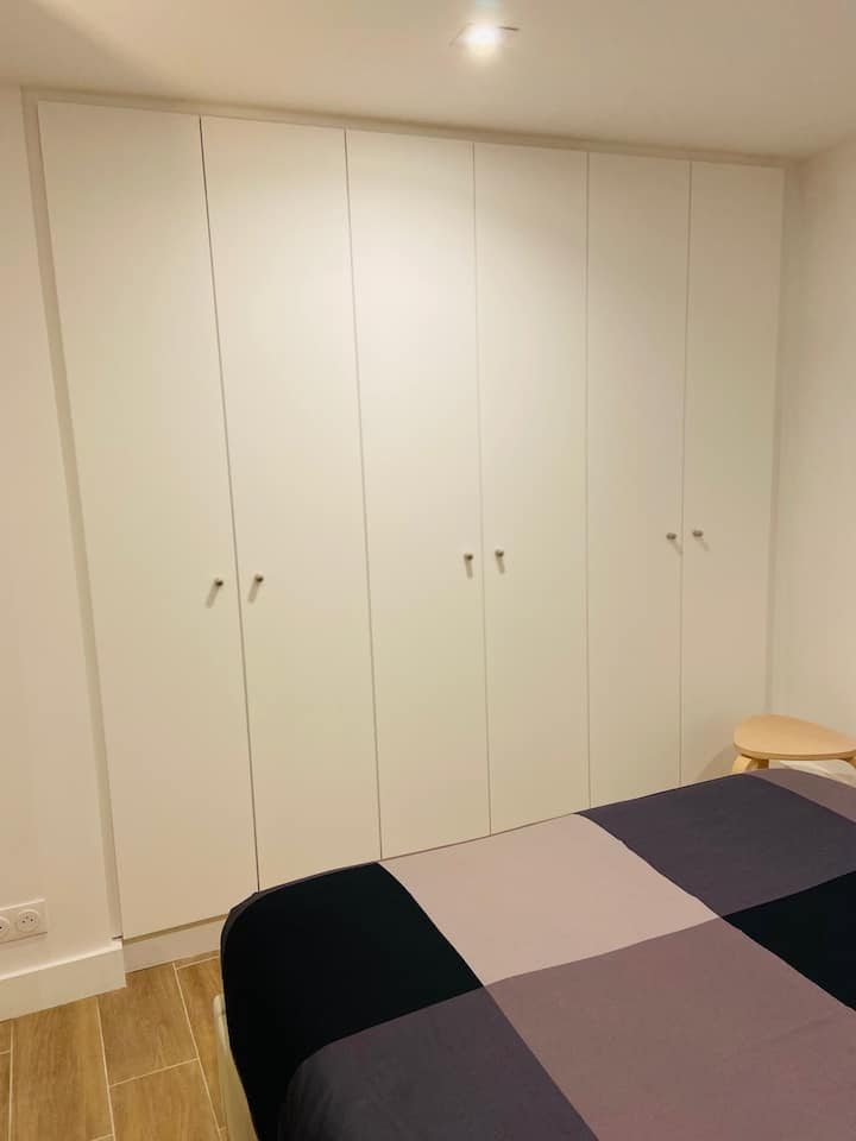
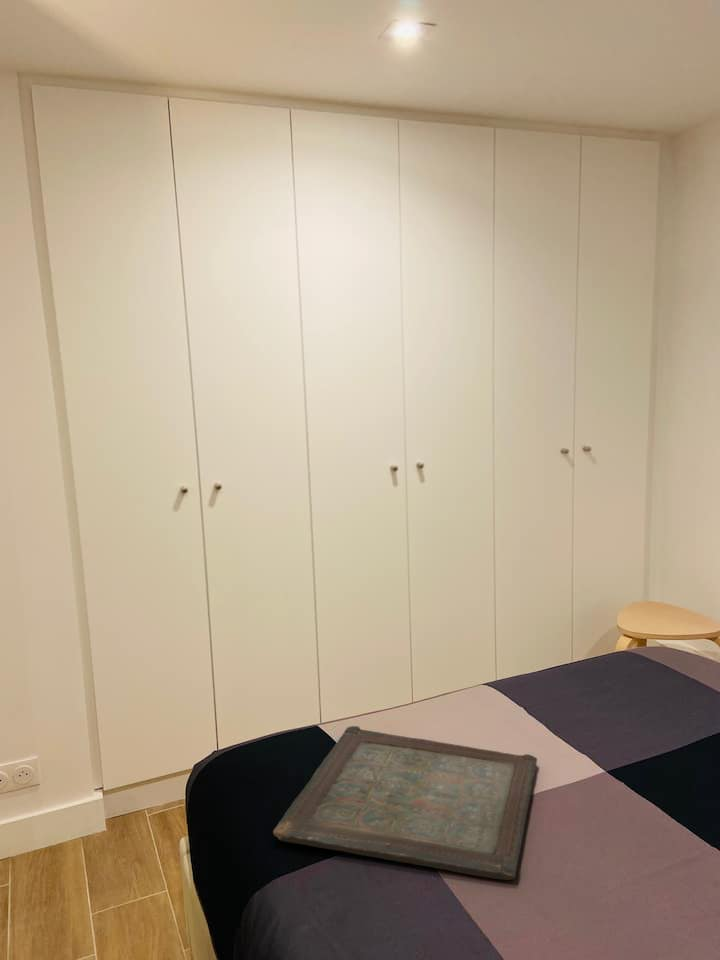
+ serving tray [272,725,538,881]
